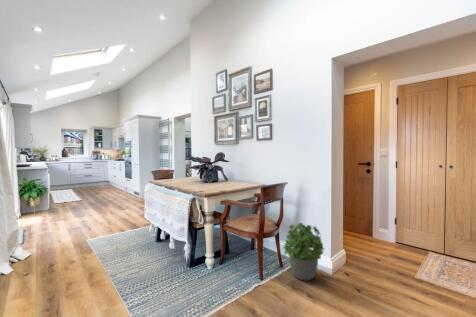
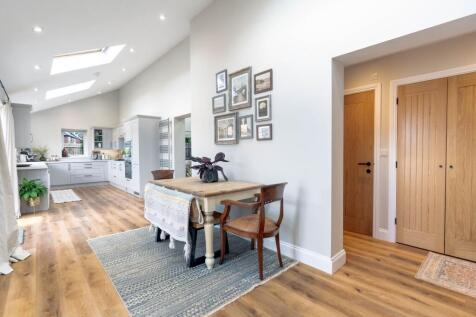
- potted plant [282,222,326,281]
